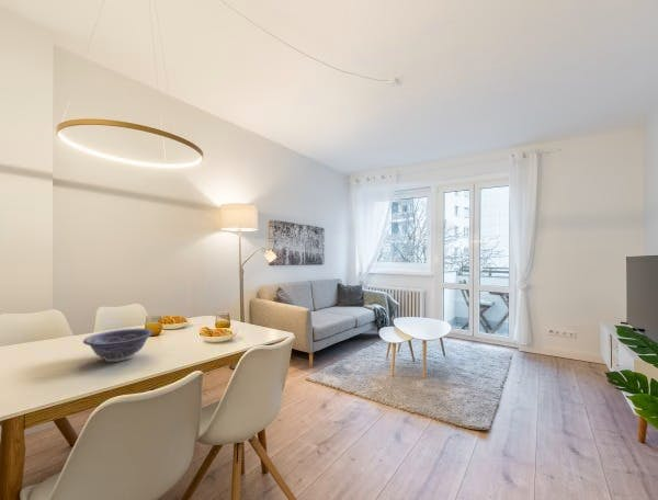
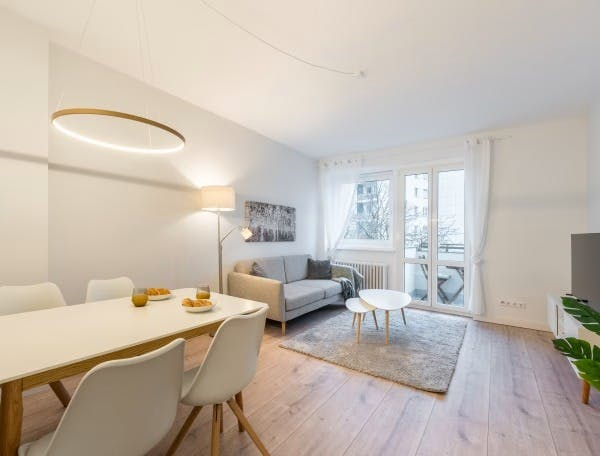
- decorative bowl [82,327,155,363]
